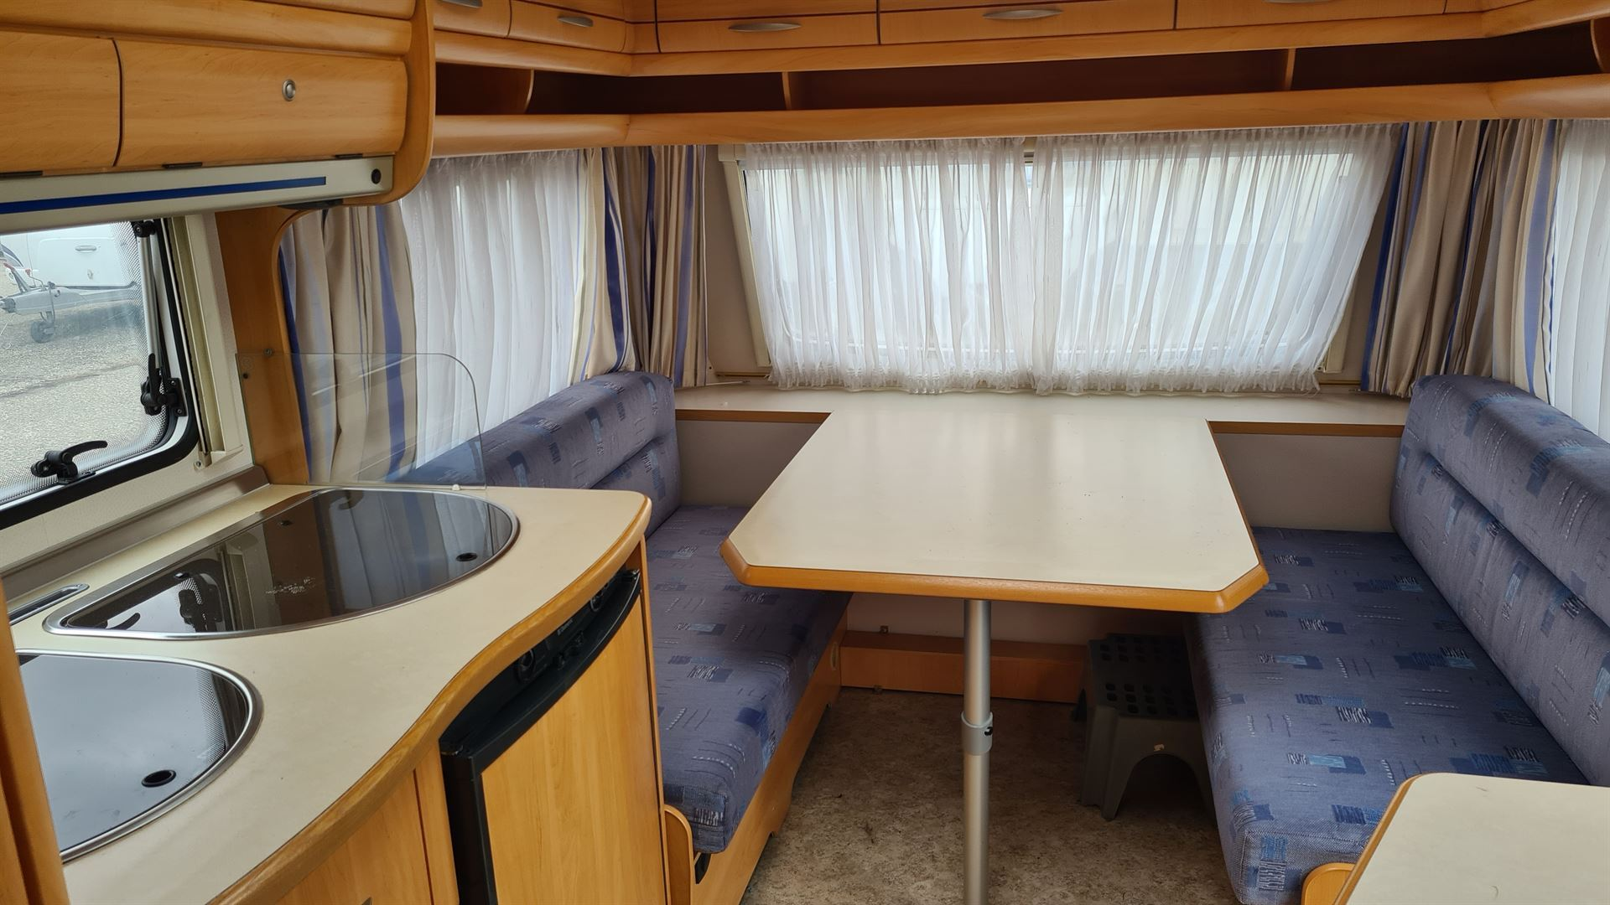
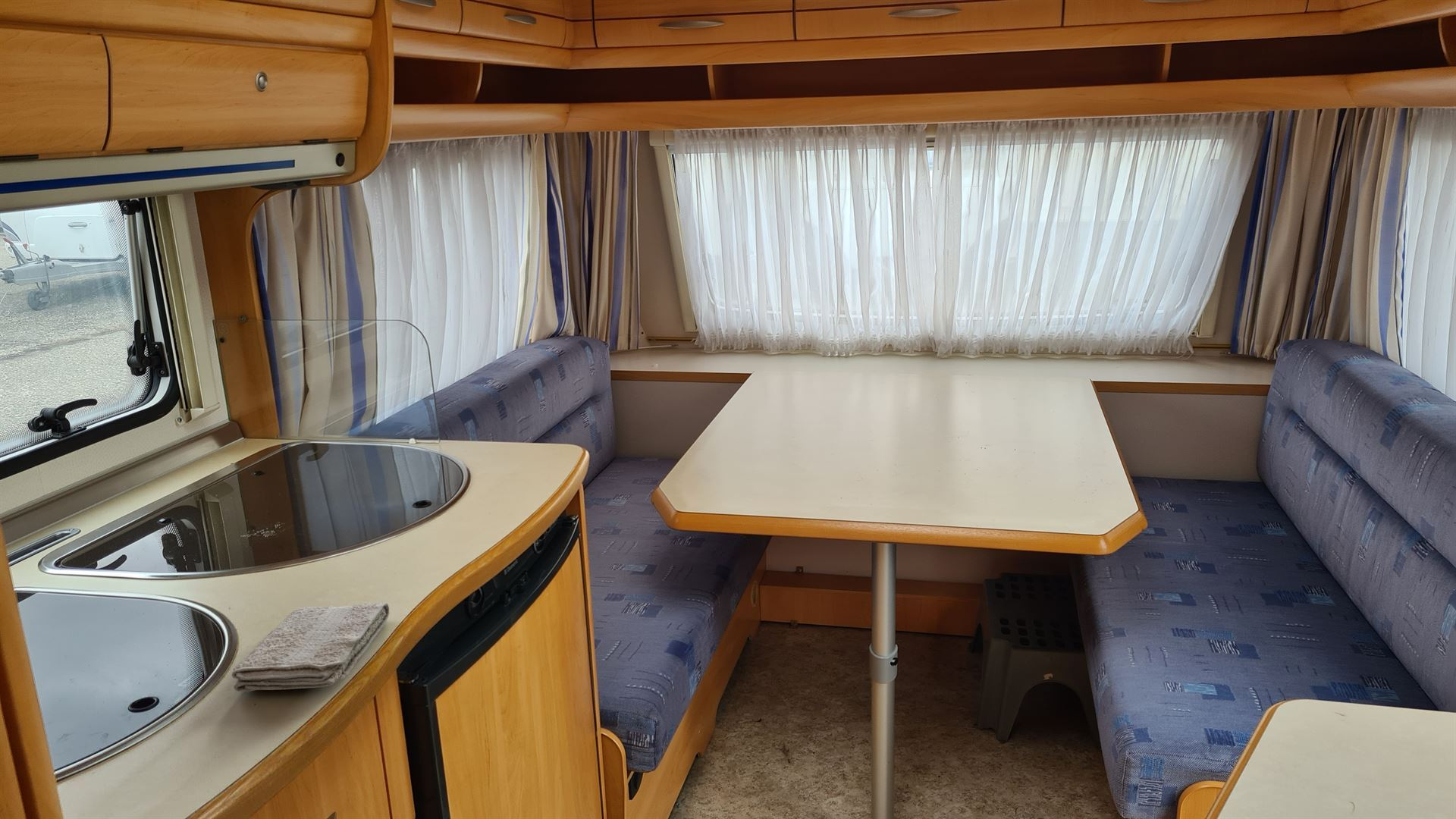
+ washcloth [231,602,390,692]
